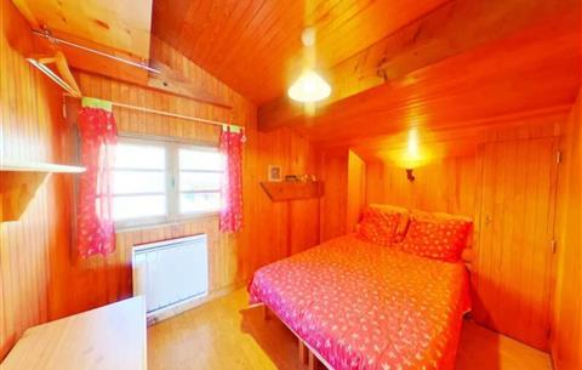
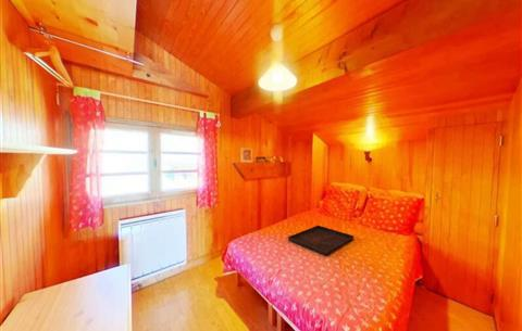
+ serving tray [287,225,356,257]
